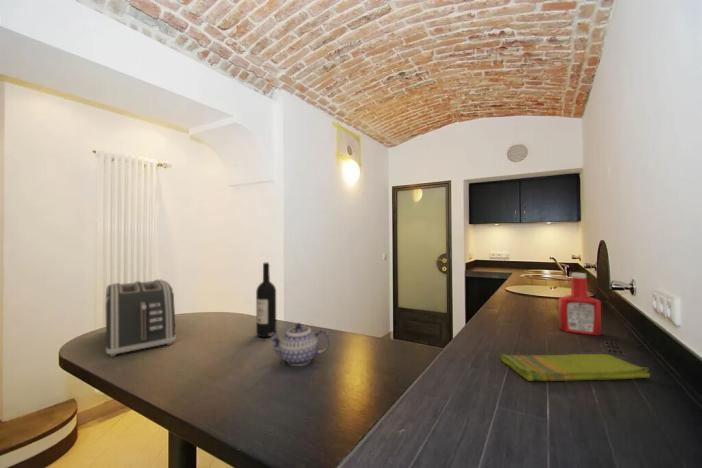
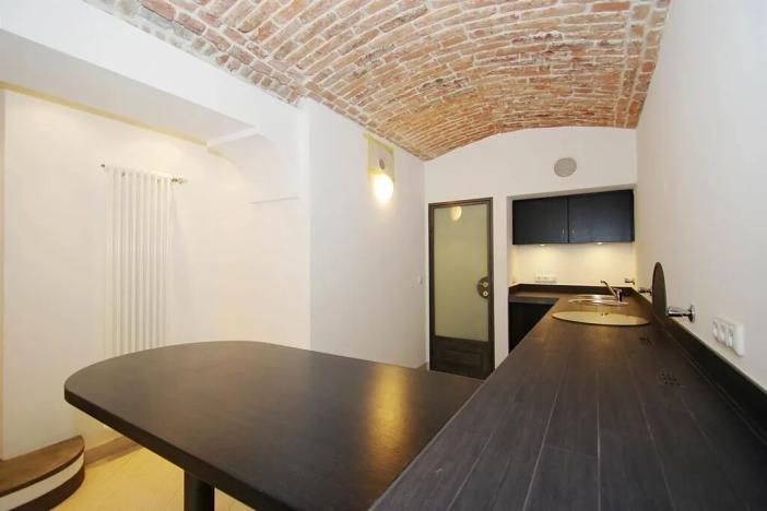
- wine bottle [255,262,277,338]
- teapot [269,322,331,367]
- toaster [104,278,177,358]
- dish towel [500,353,651,382]
- soap bottle [558,272,602,337]
